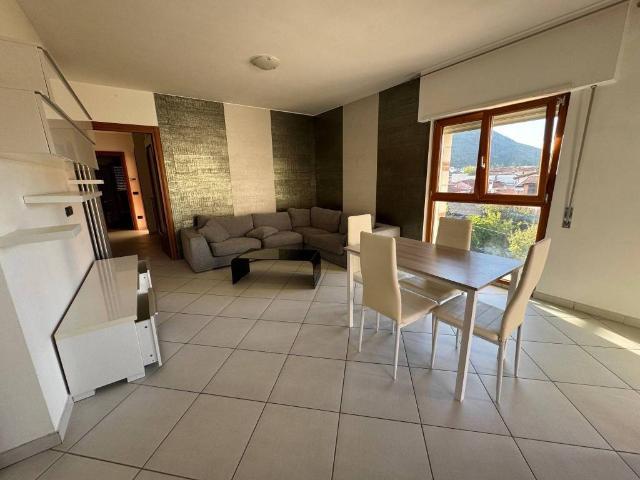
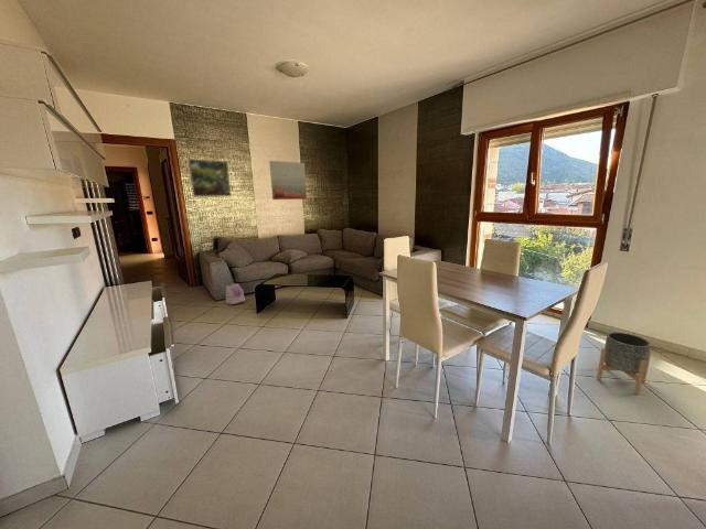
+ wall art [268,160,308,201]
+ planter [596,331,652,396]
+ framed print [188,158,233,198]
+ plush toy [225,282,246,305]
